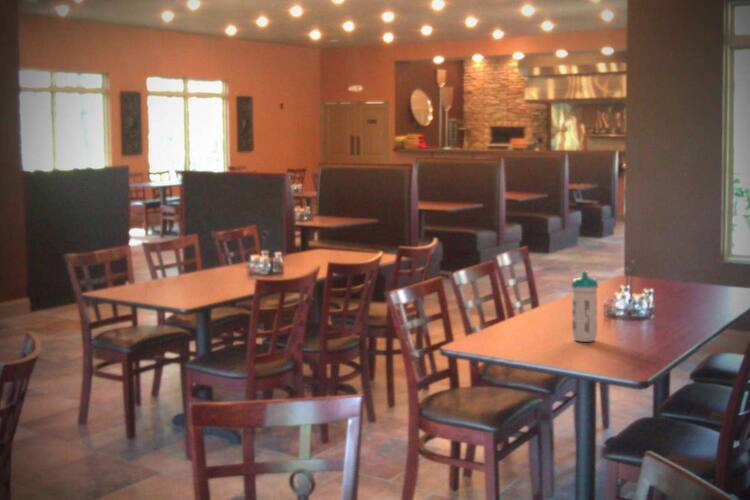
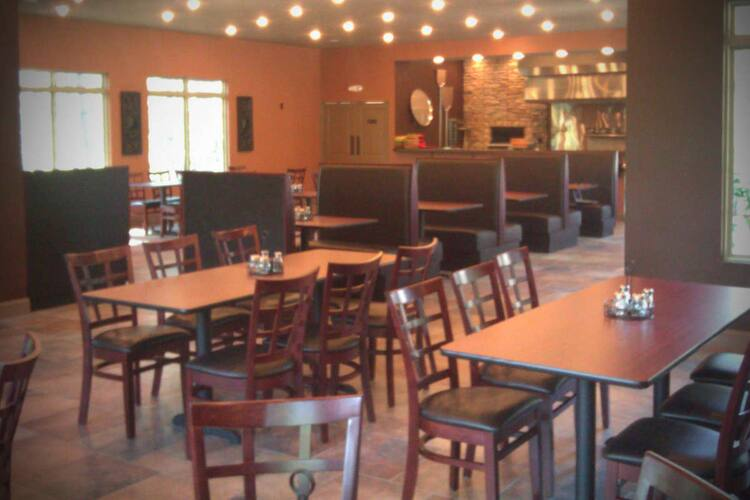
- water bottle [571,271,599,343]
